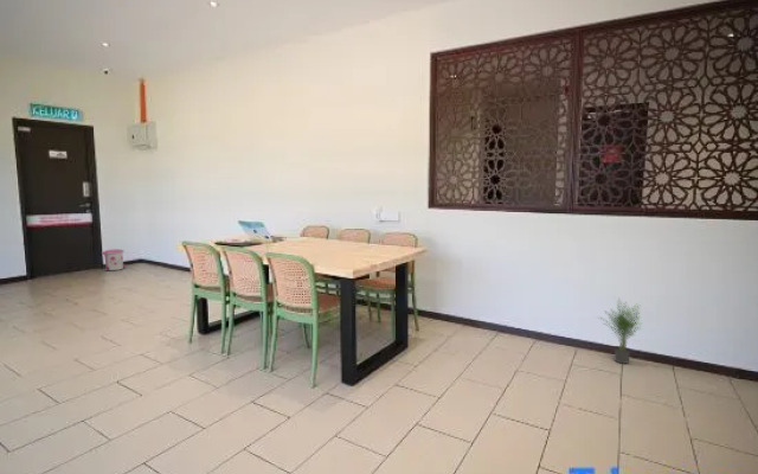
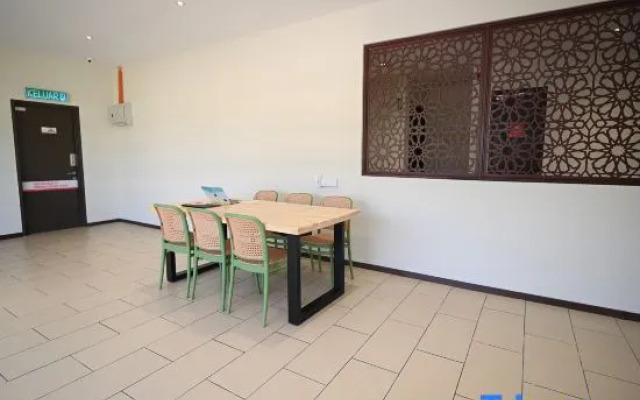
- potted plant [592,296,643,365]
- trash can [101,248,127,271]
